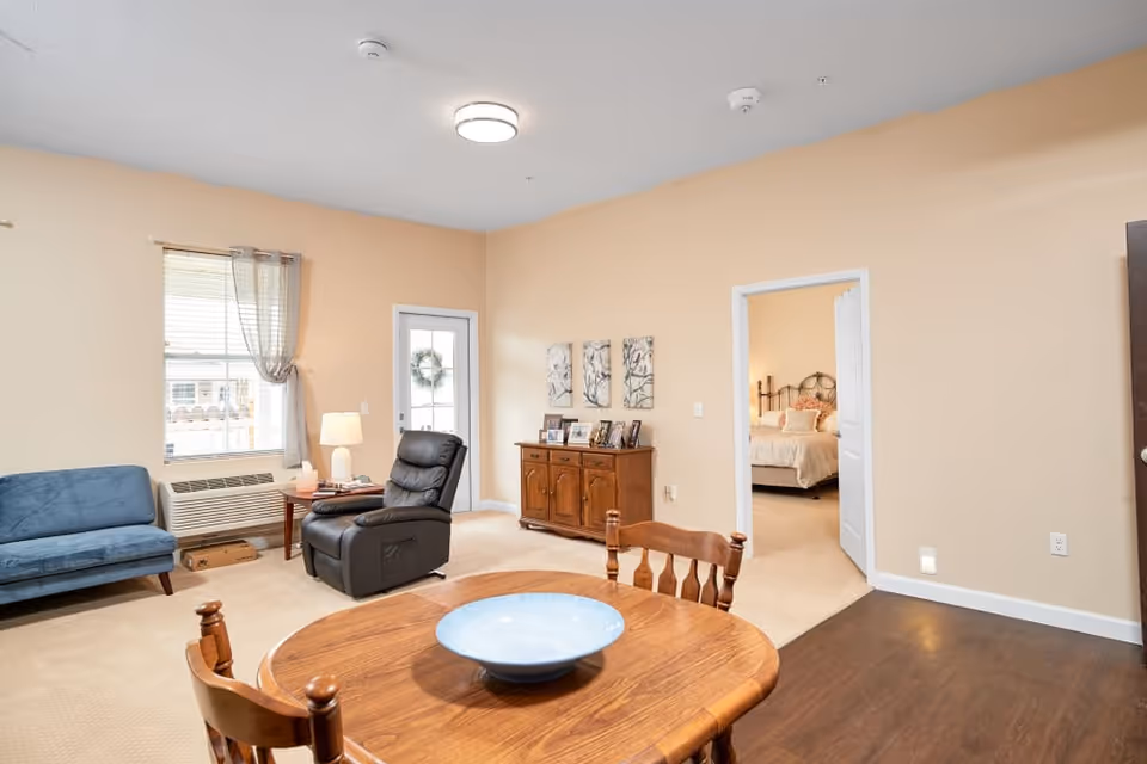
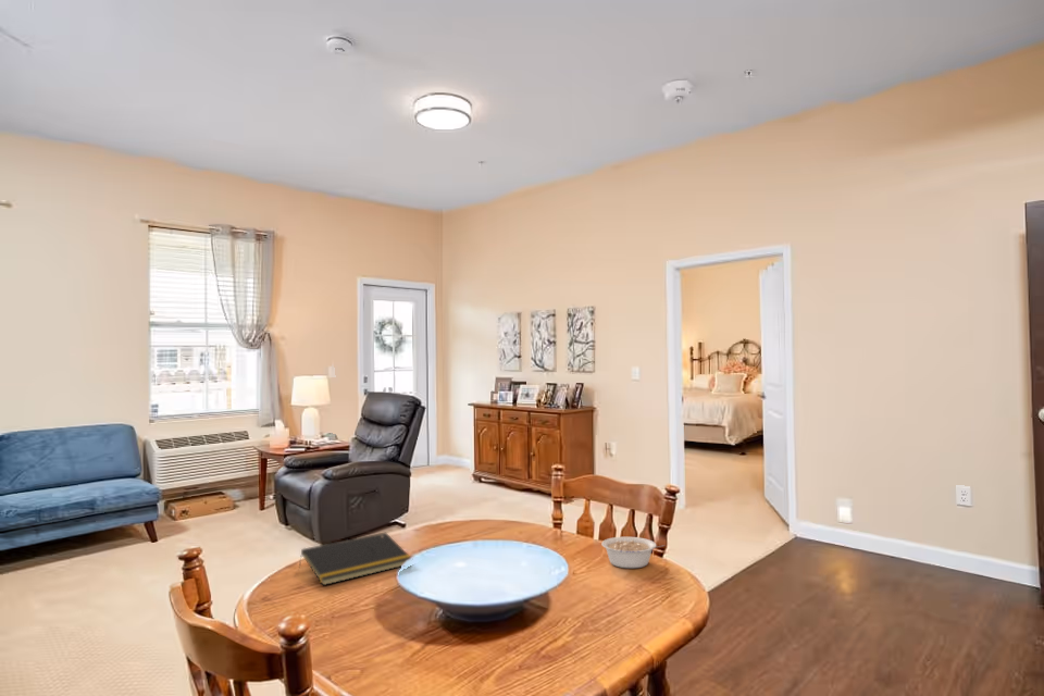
+ notepad [298,532,412,586]
+ legume [600,536,666,569]
